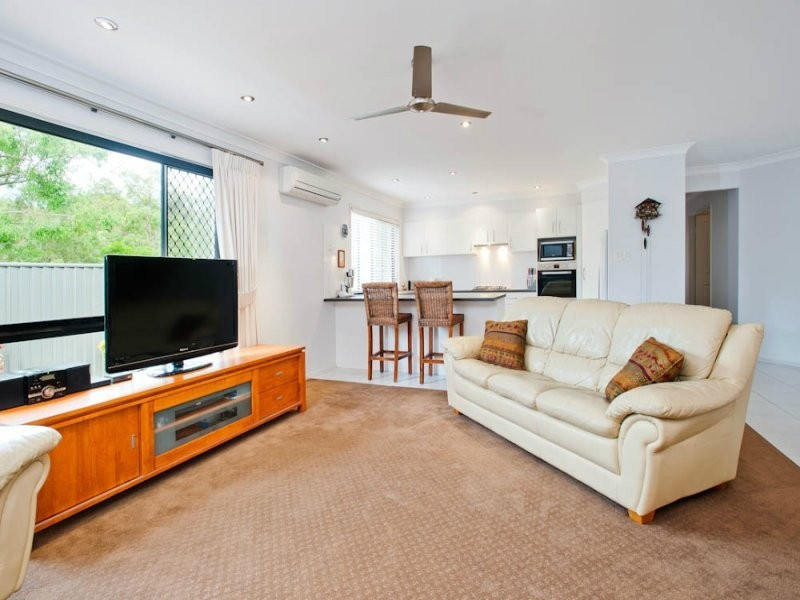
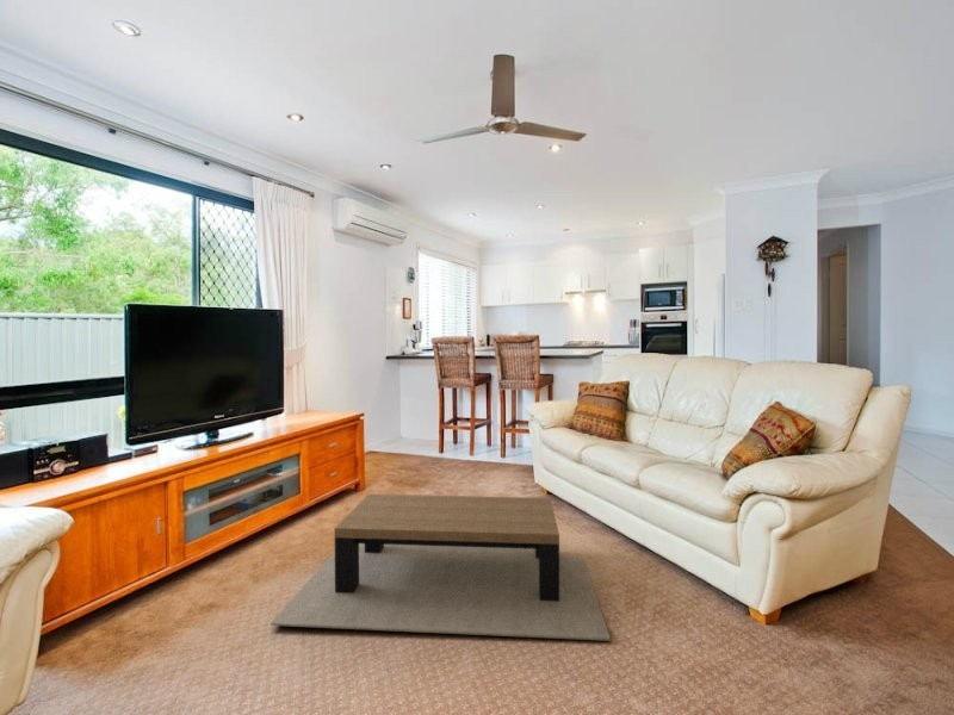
+ coffee table [270,493,612,642]
